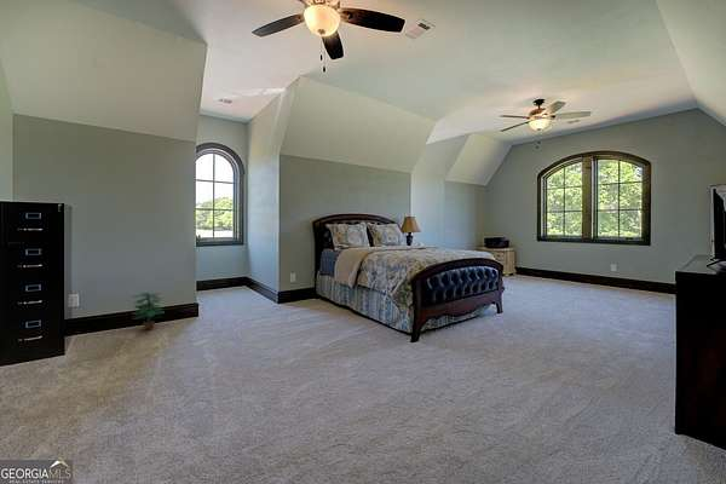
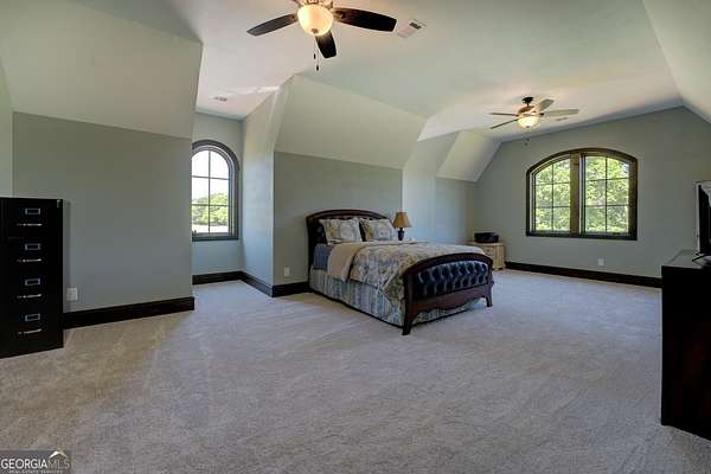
- potted plant [131,292,165,330]
